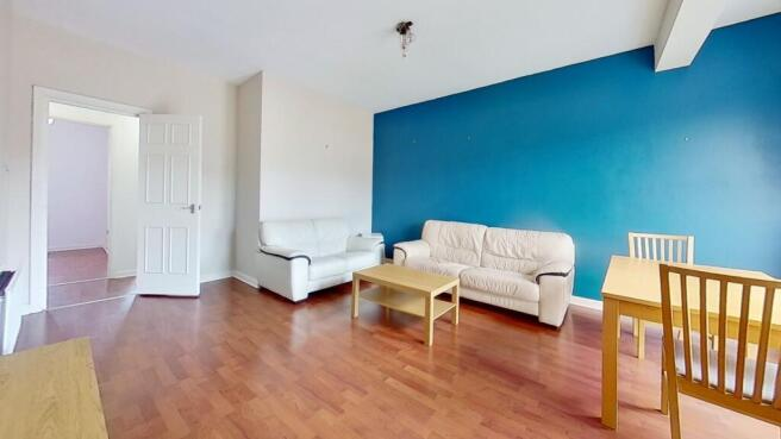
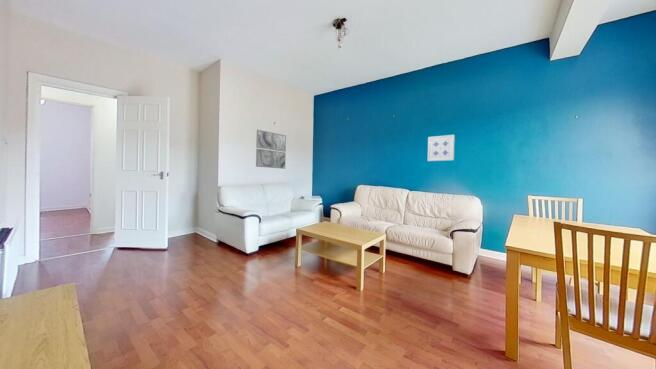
+ wall art [255,129,287,170]
+ wall art [427,134,456,162]
